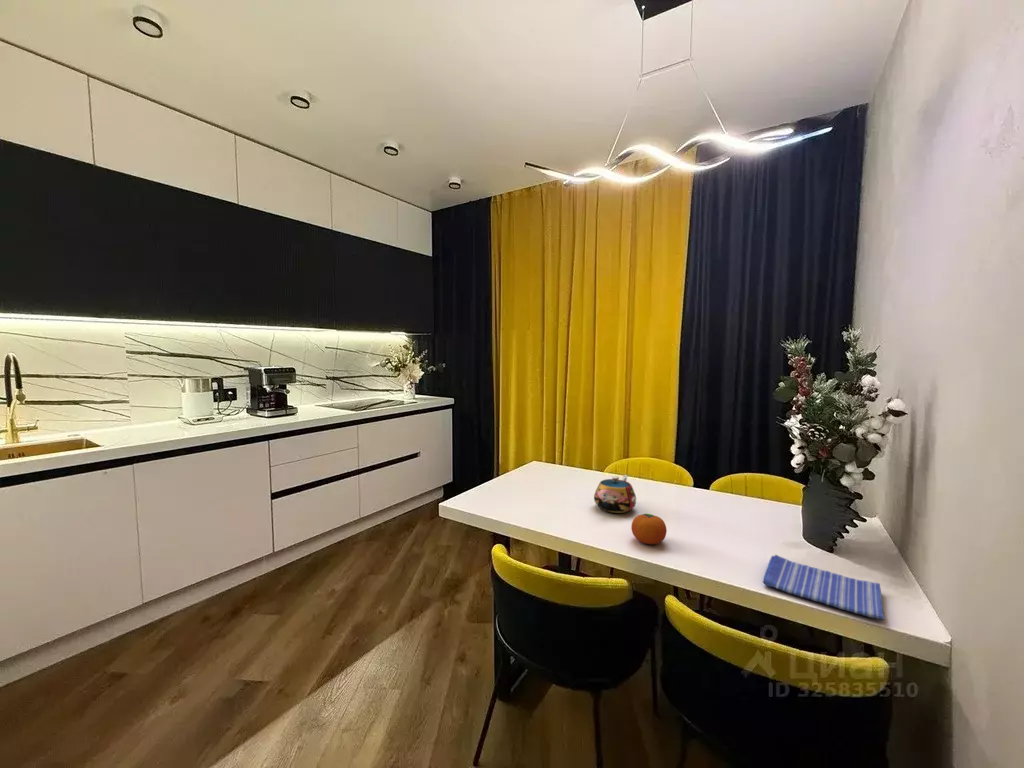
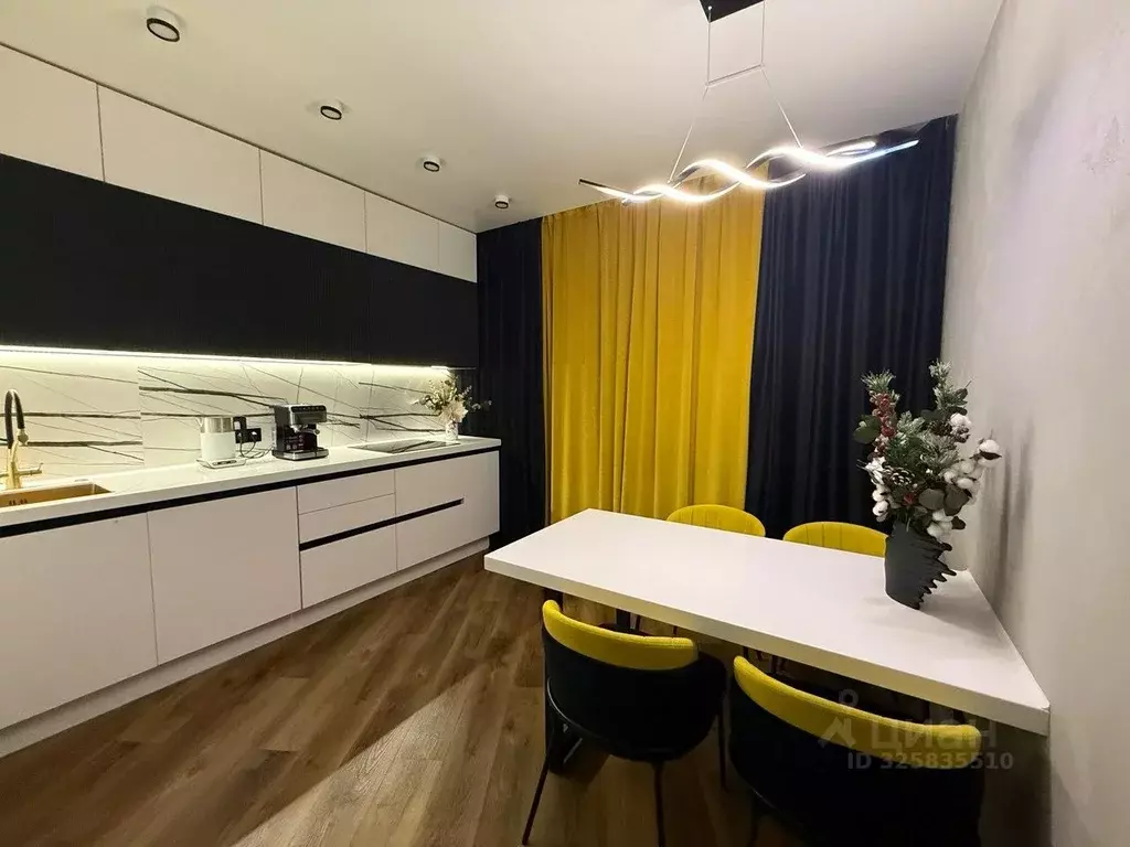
- dish towel [762,554,886,620]
- teapot [593,474,637,514]
- fruit [630,513,668,545]
